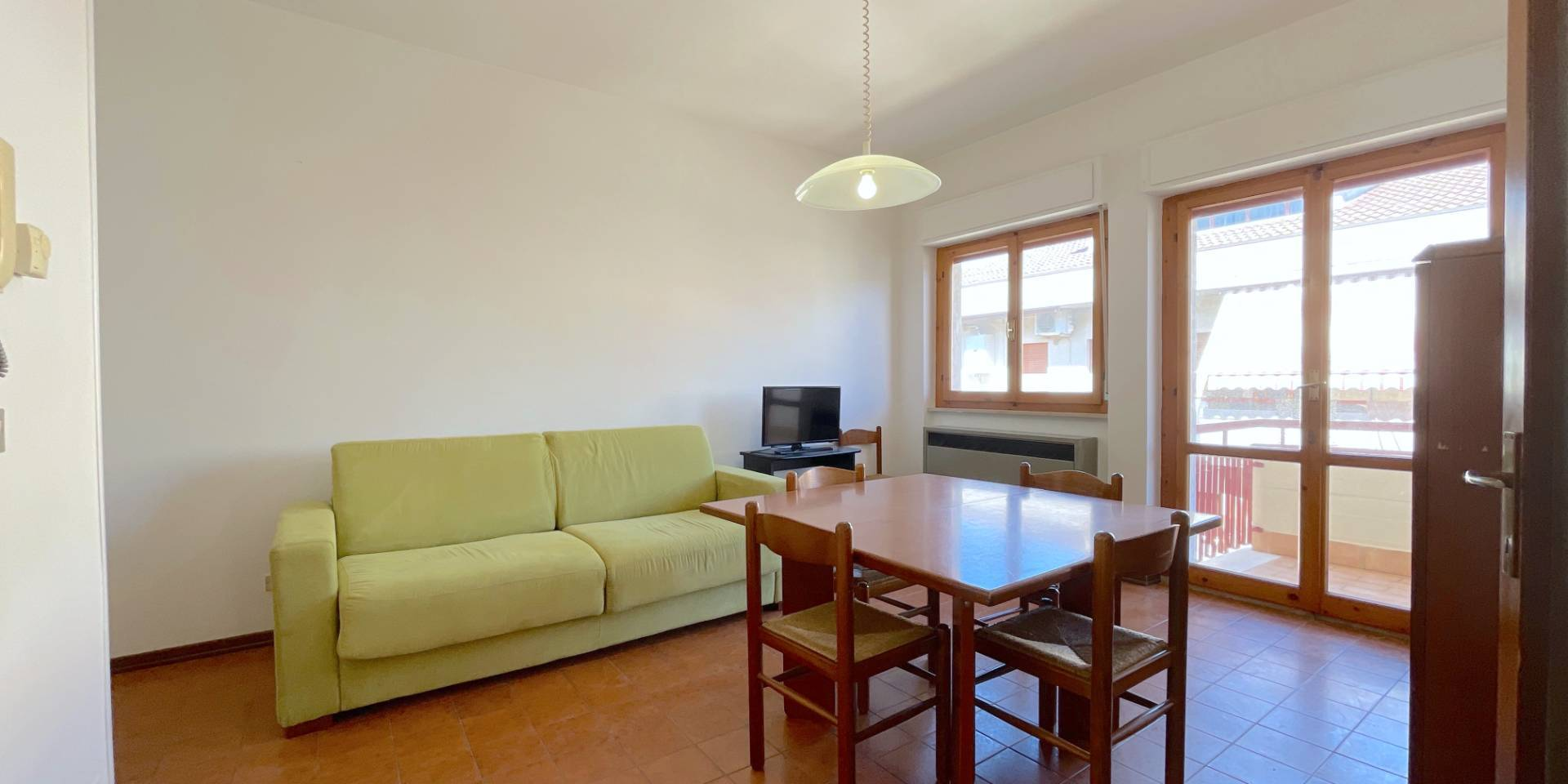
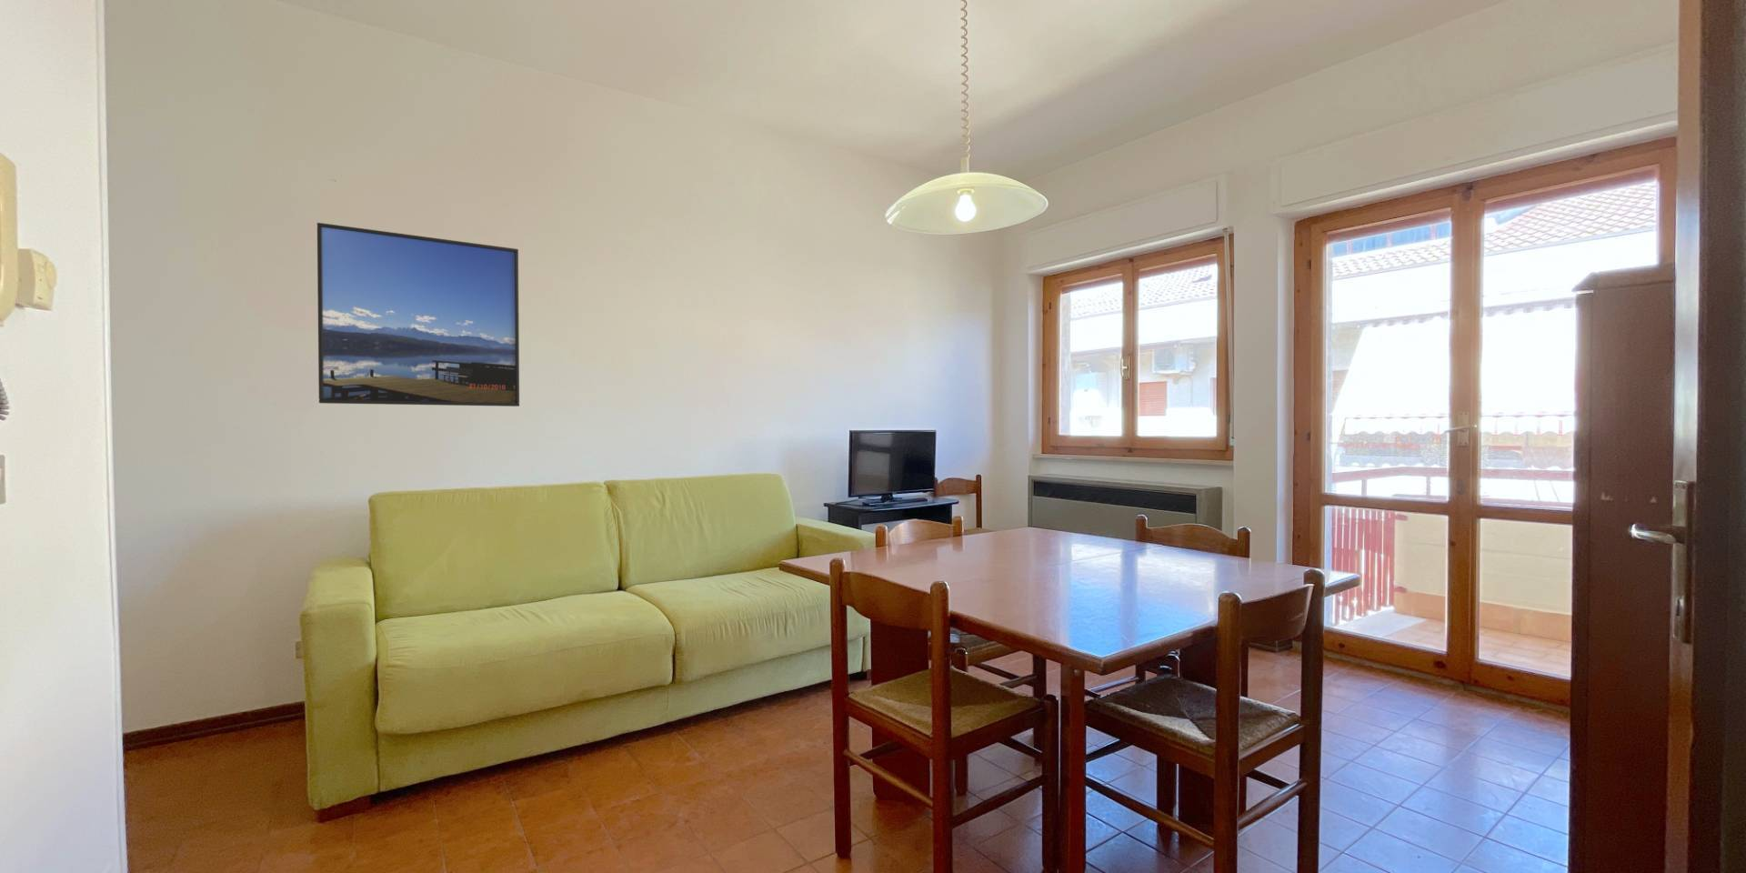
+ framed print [316,222,520,408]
